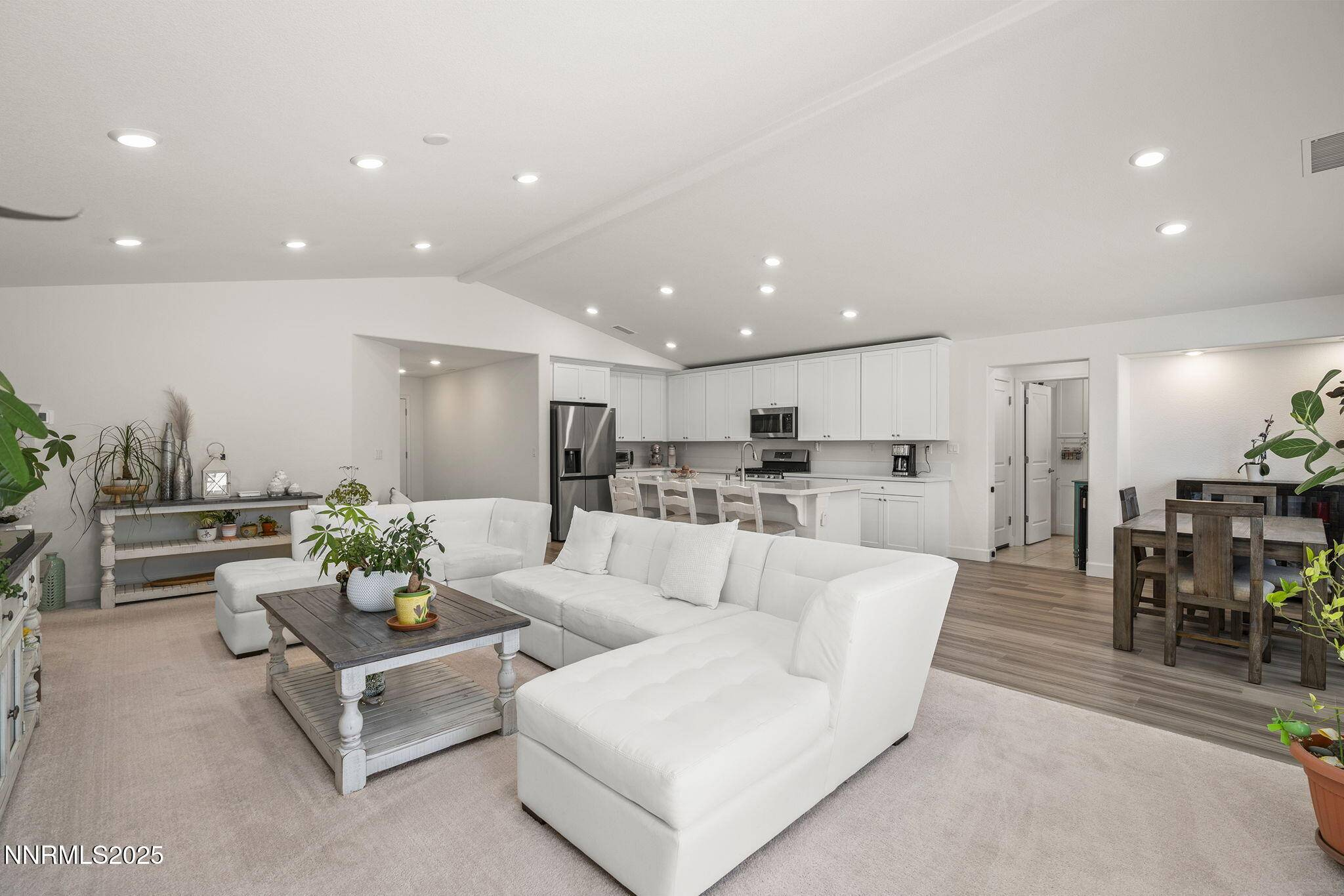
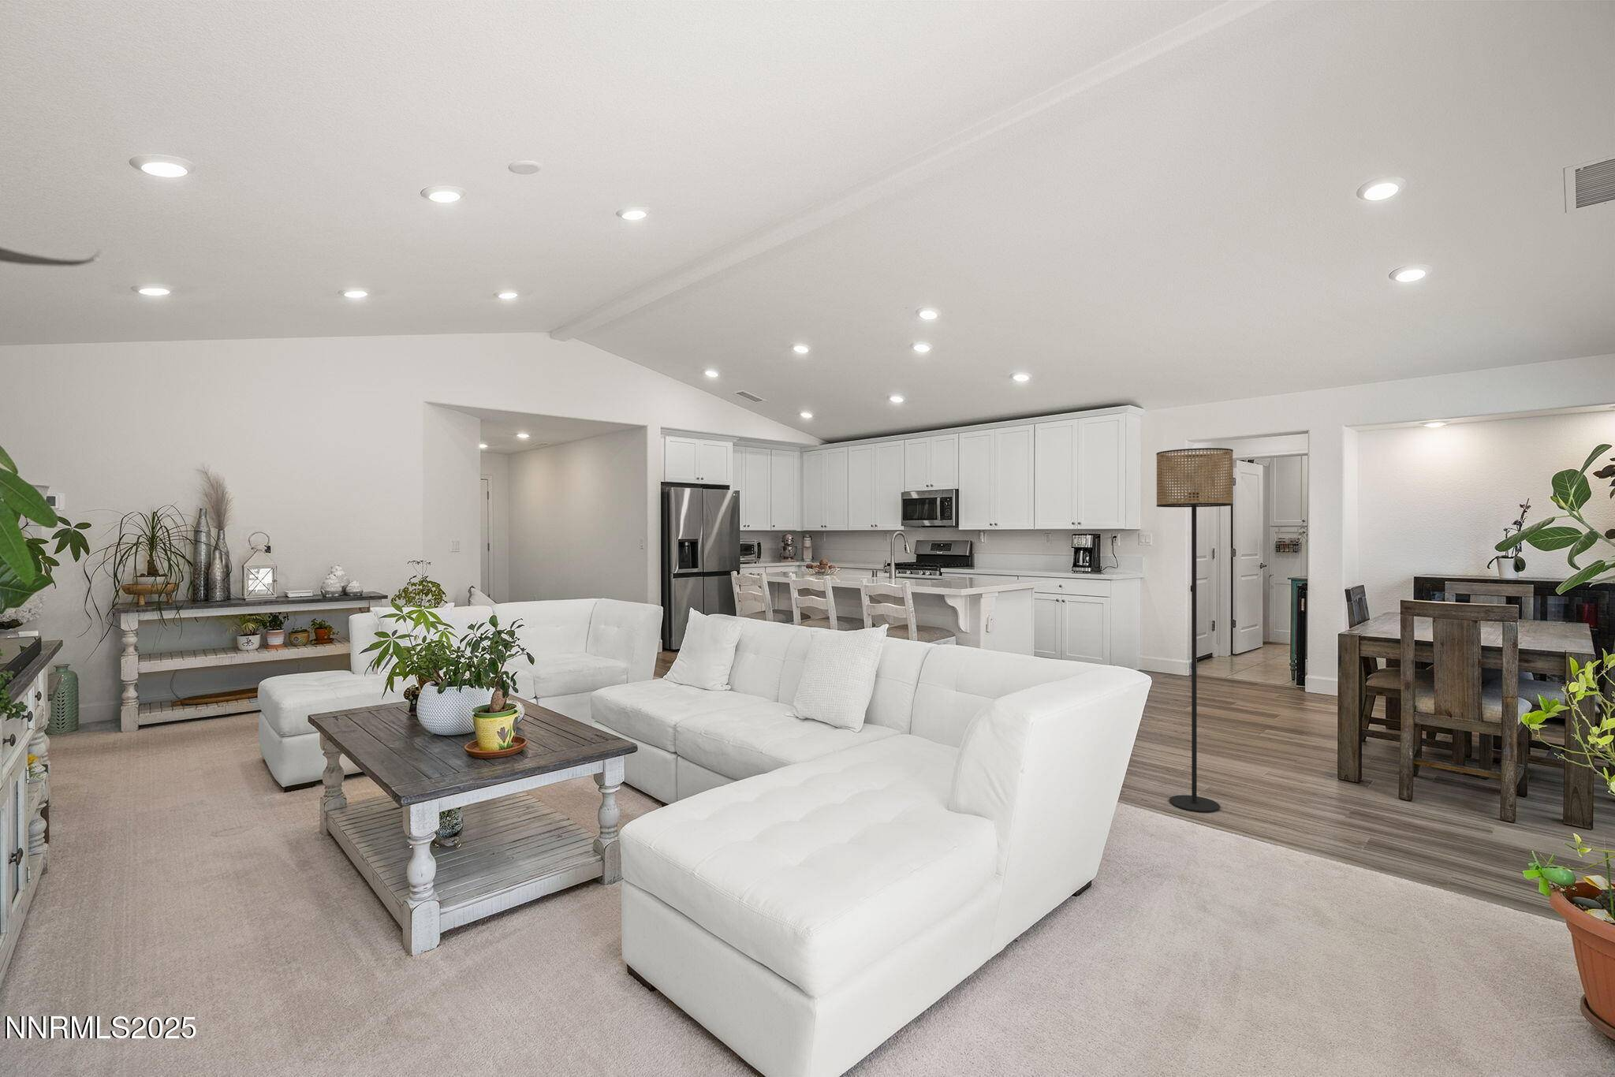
+ floor lamp [1156,447,1234,813]
